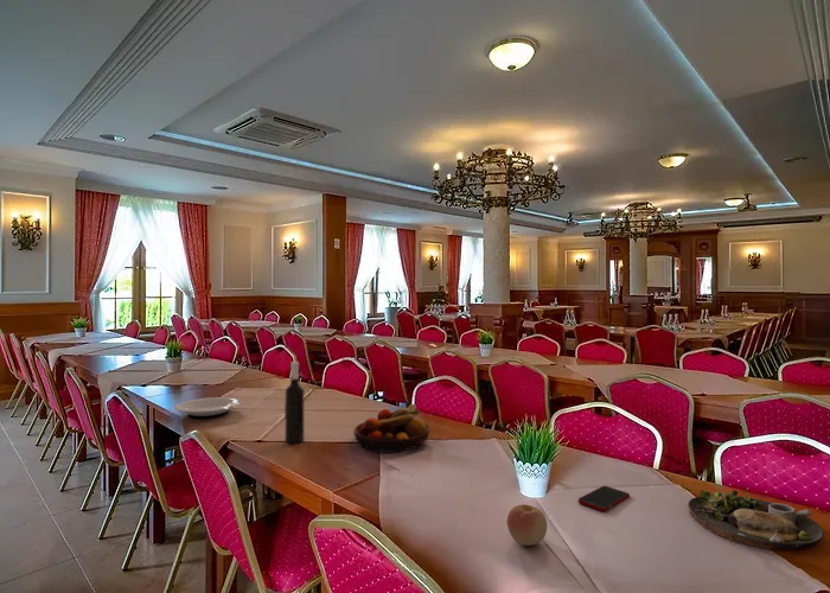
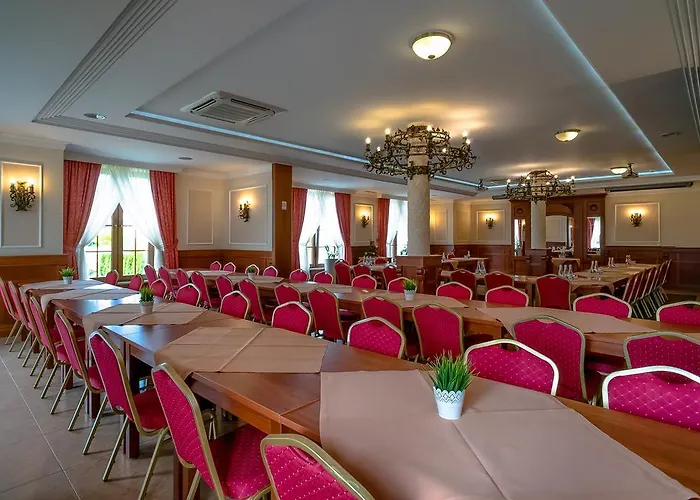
- wine bottle [283,361,305,445]
- cell phone [577,485,631,512]
- plate [174,396,241,419]
- dinner plate [687,489,825,551]
- apple [506,504,548,547]
- fruit bowl [352,402,430,454]
